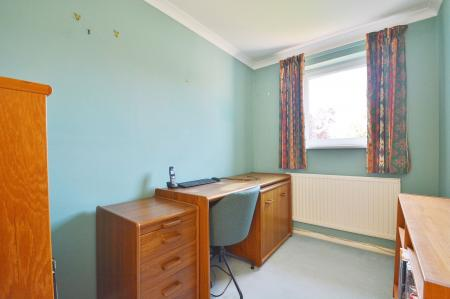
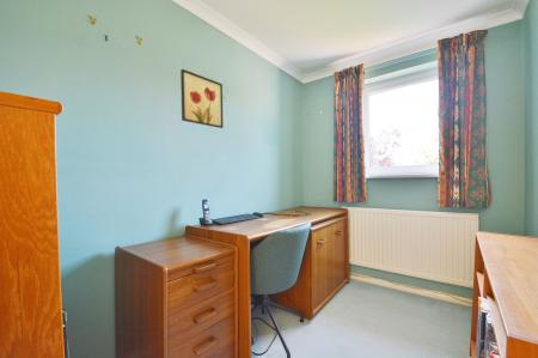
+ wall art [179,68,225,129]
